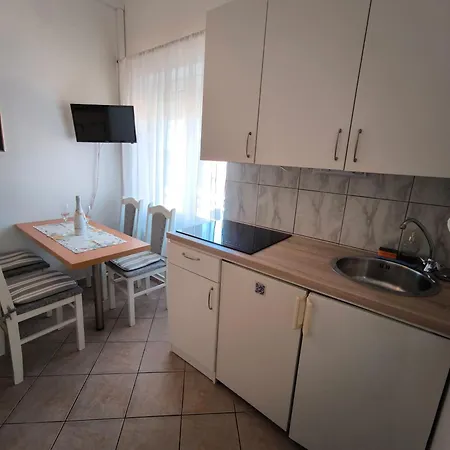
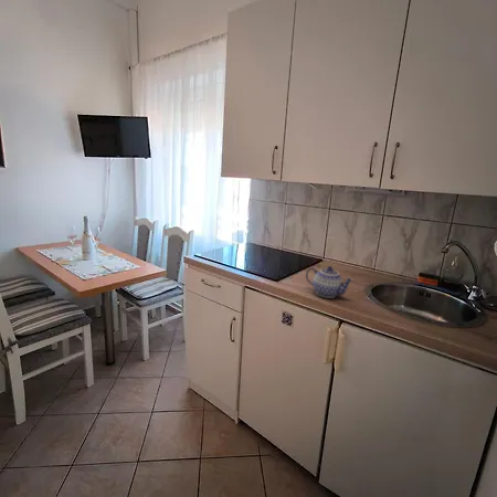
+ teapot [305,265,355,299]
